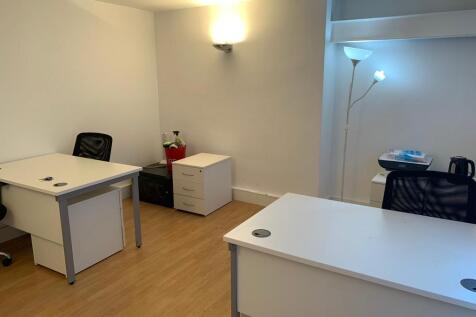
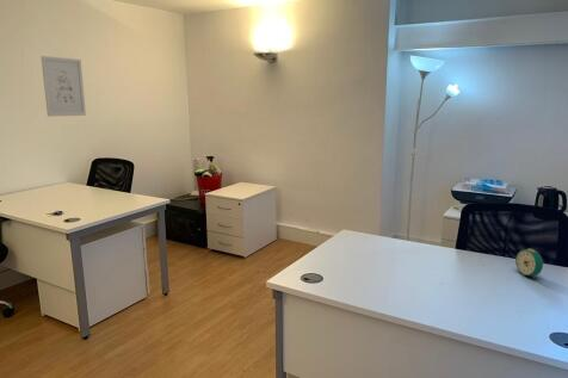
+ wall art [39,55,87,118]
+ alarm clock [514,247,544,280]
